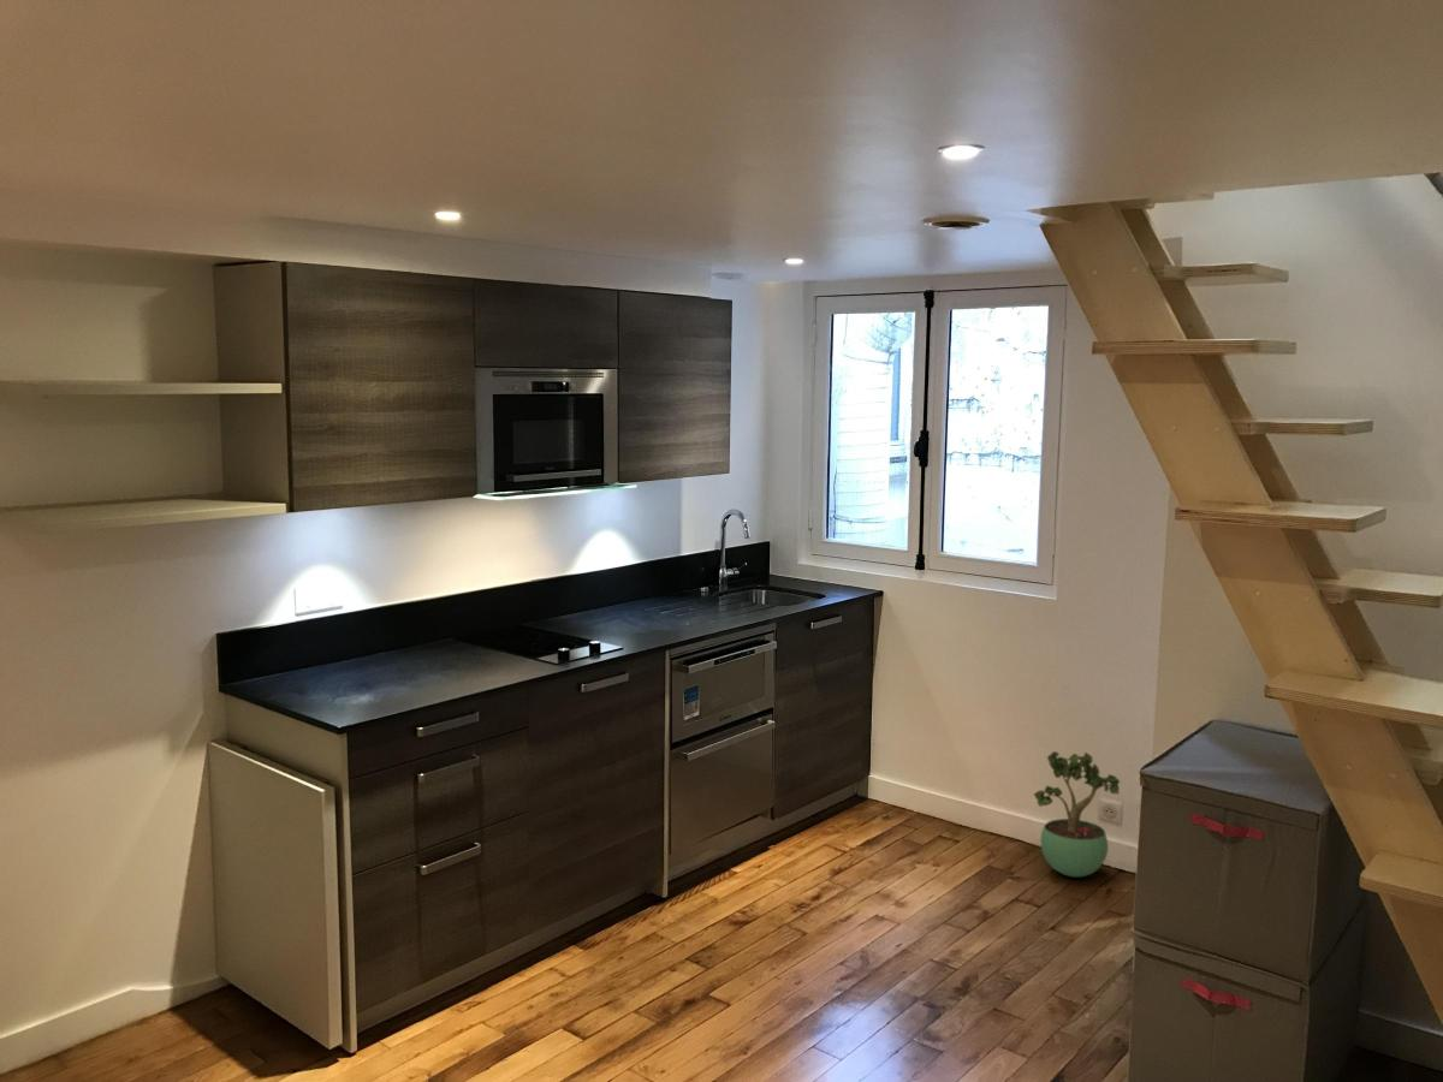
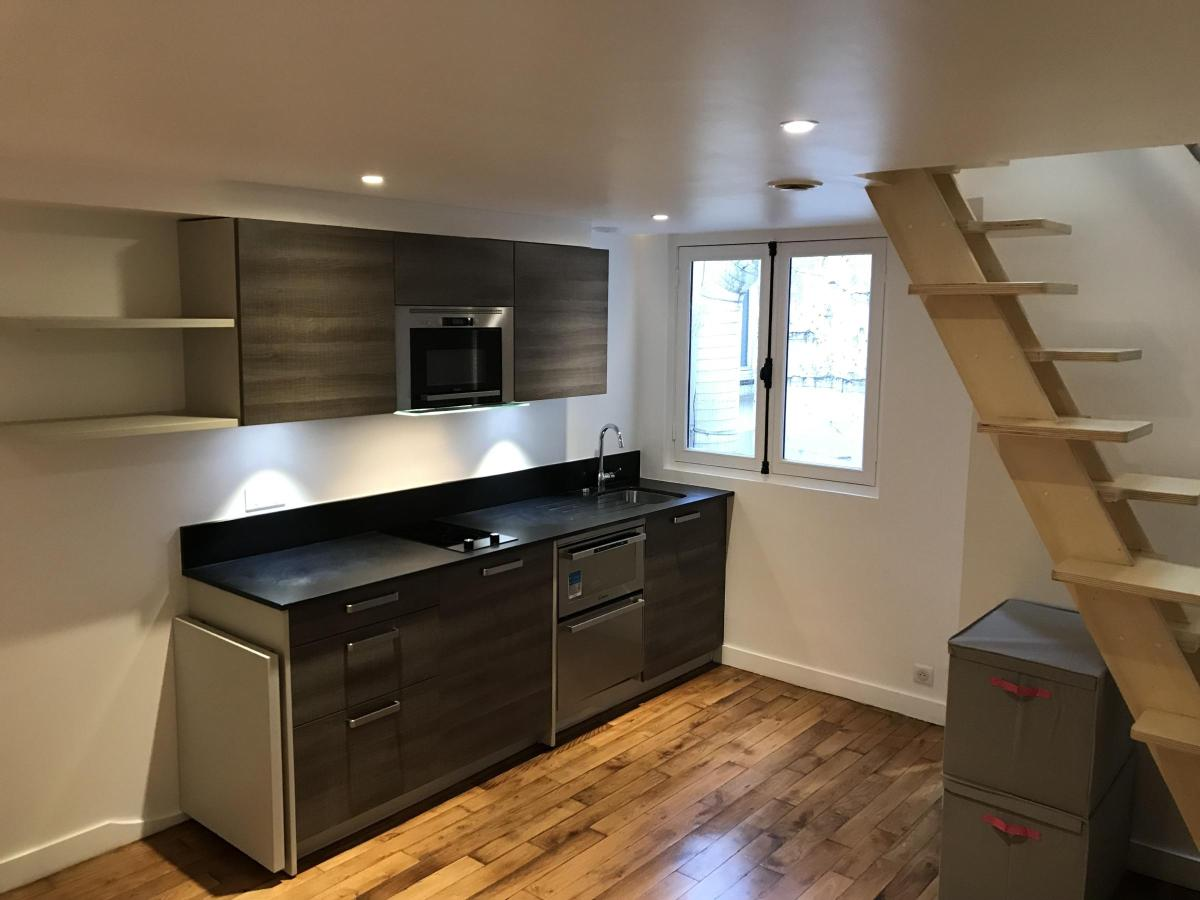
- potted plant [1033,750,1121,878]
